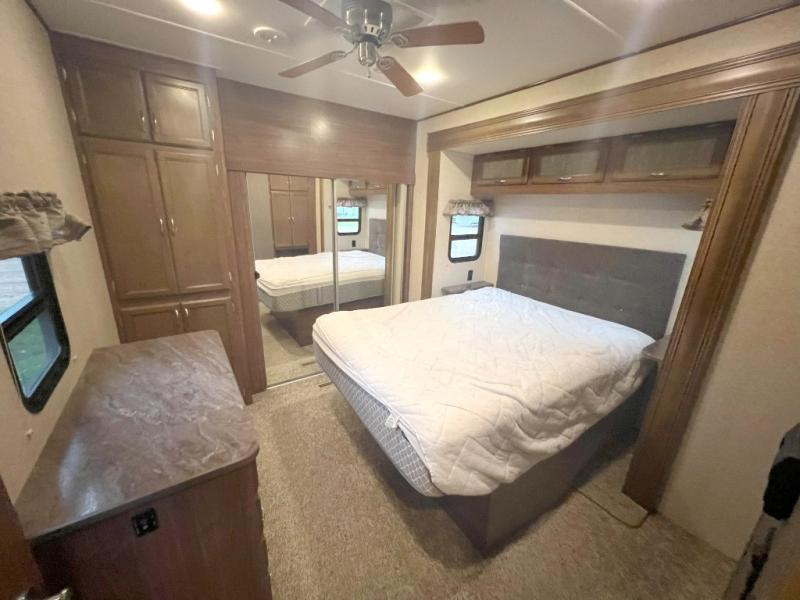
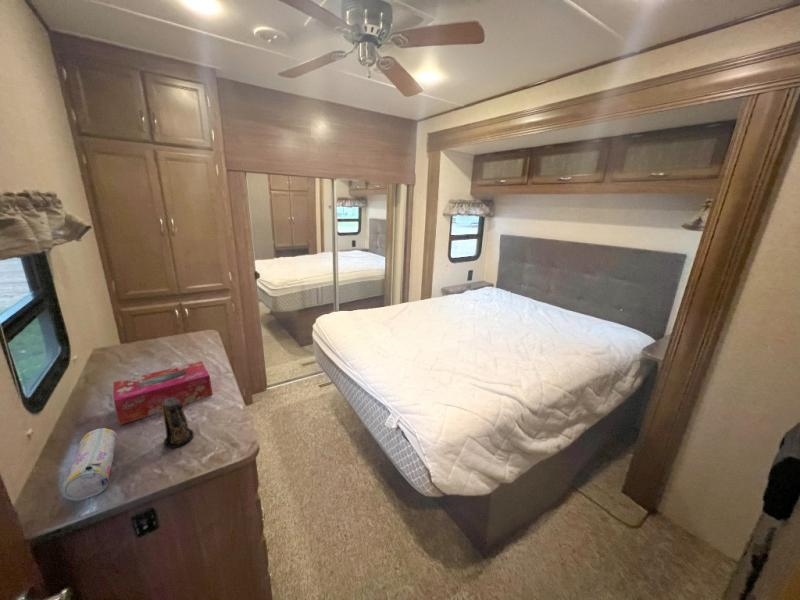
+ pencil case [61,427,118,502]
+ tissue box [112,360,213,426]
+ candle [161,398,195,449]
